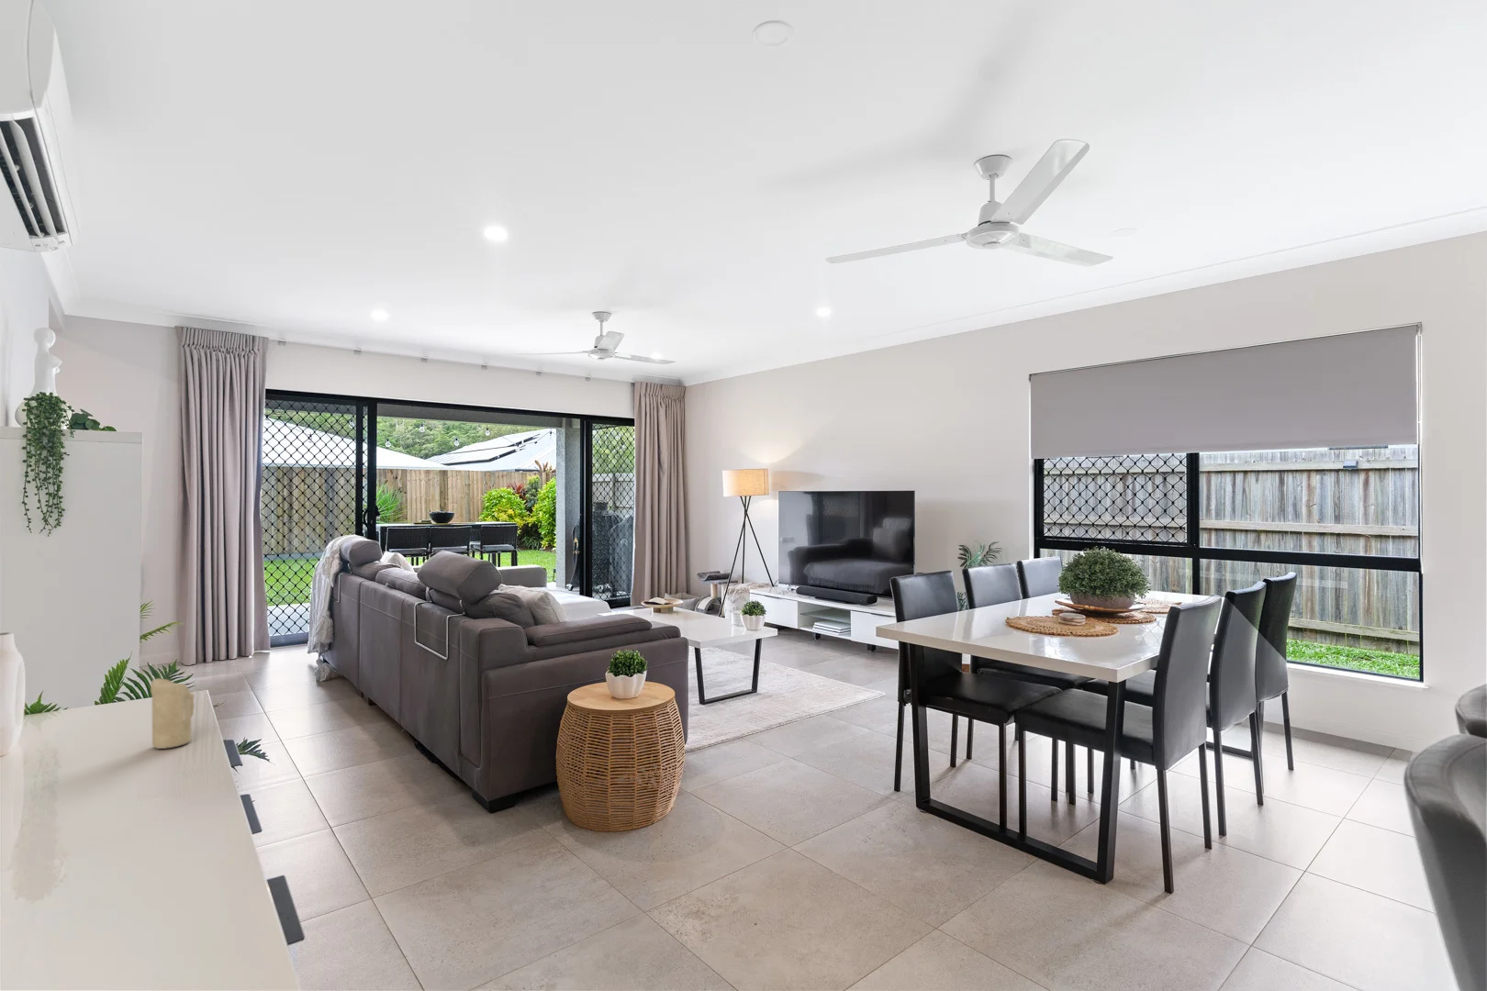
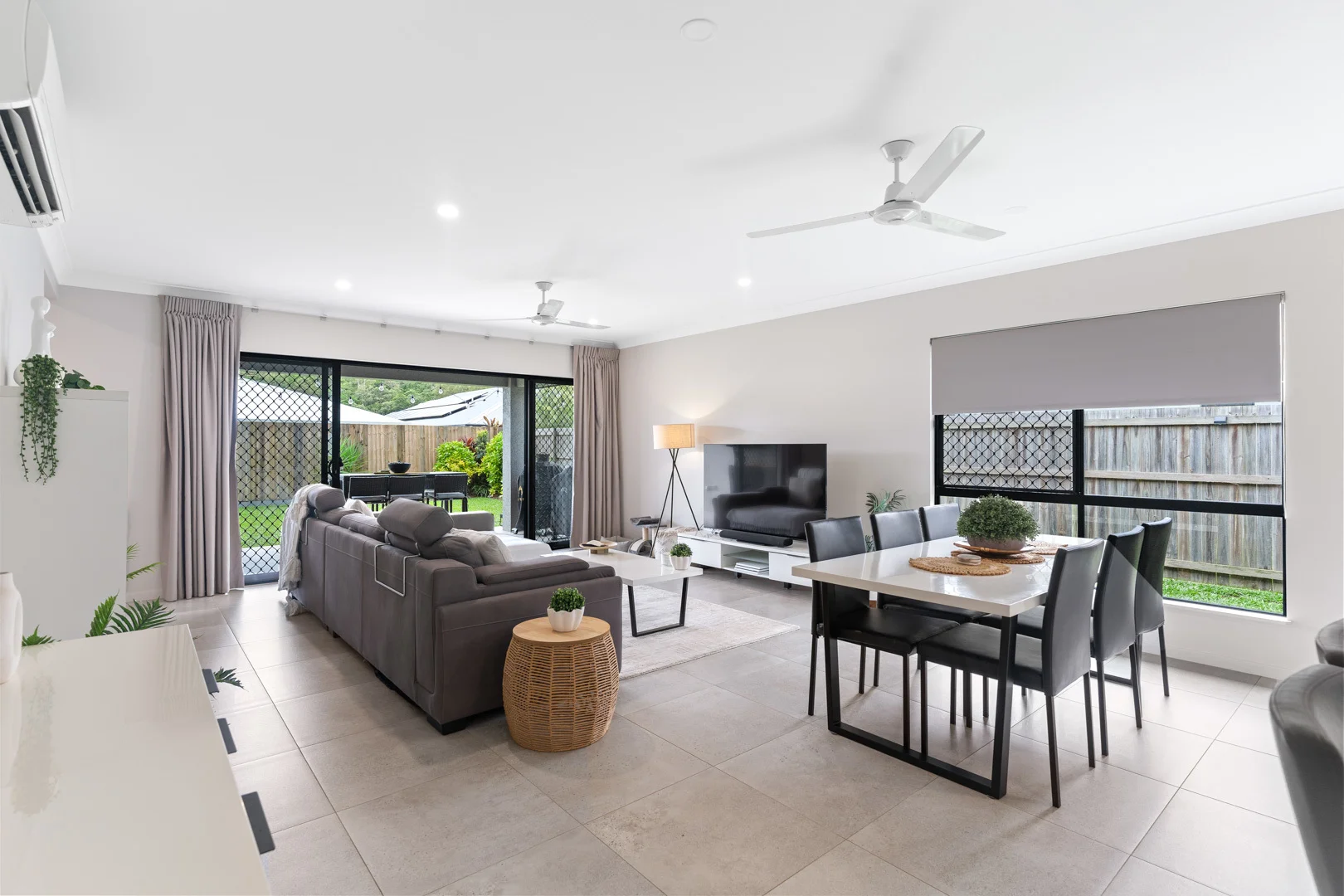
- candle [149,678,196,750]
